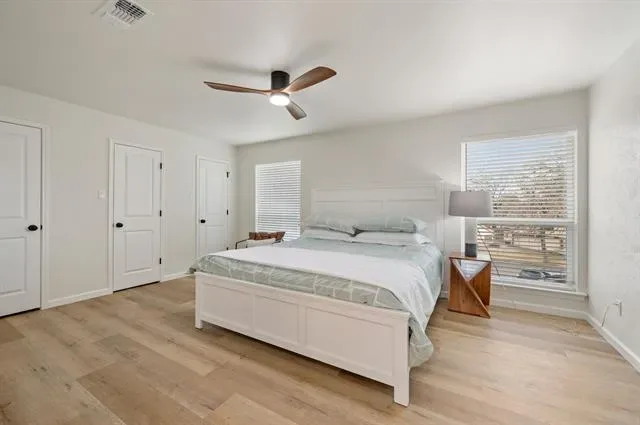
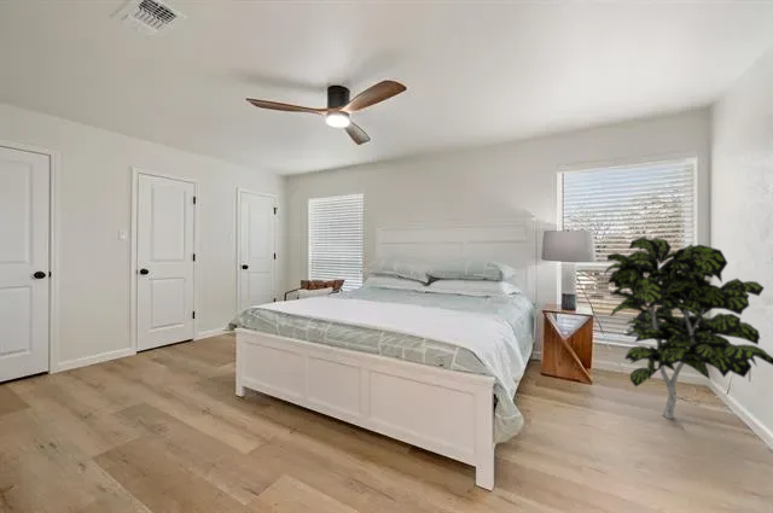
+ indoor plant [604,237,773,420]
